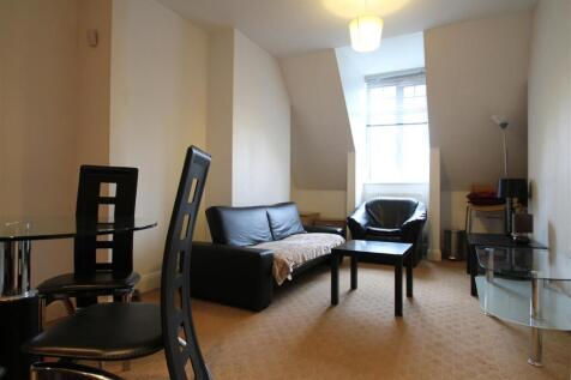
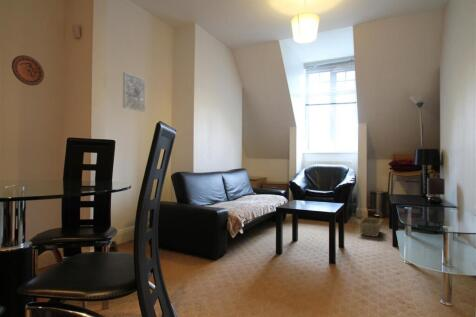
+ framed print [122,71,147,113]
+ decorative plate [11,54,45,87]
+ basket [357,208,384,238]
